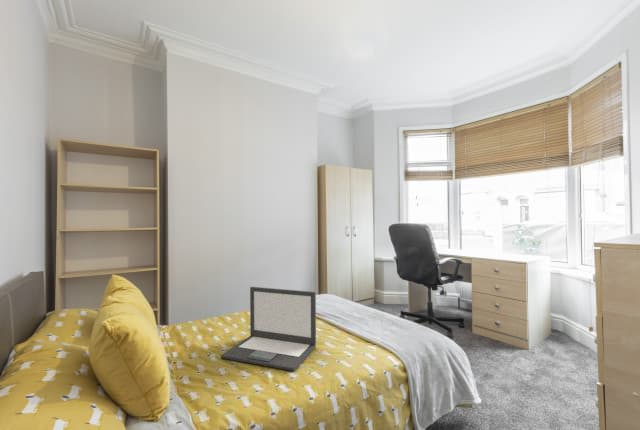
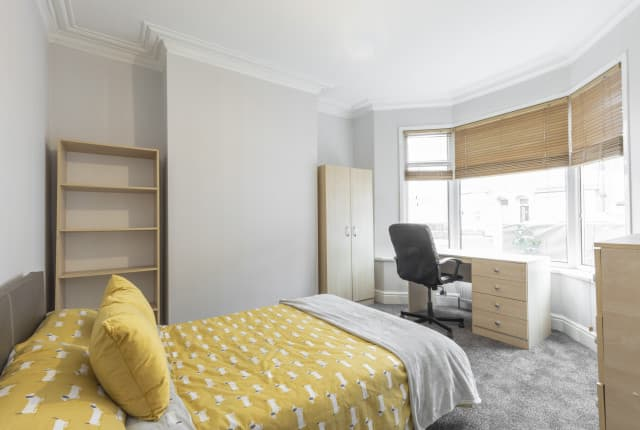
- laptop [220,286,317,372]
